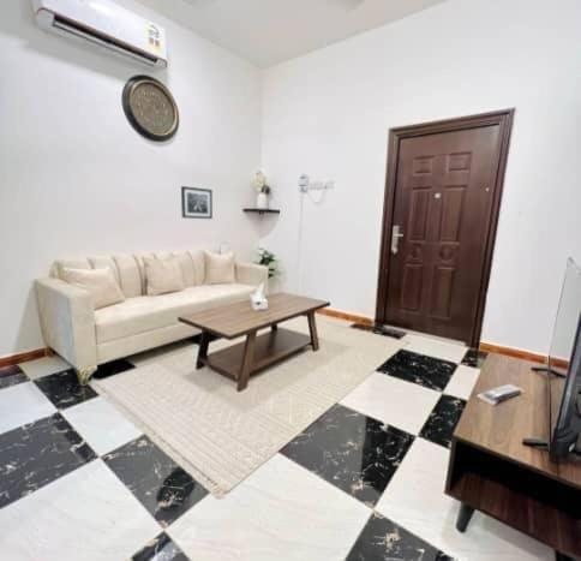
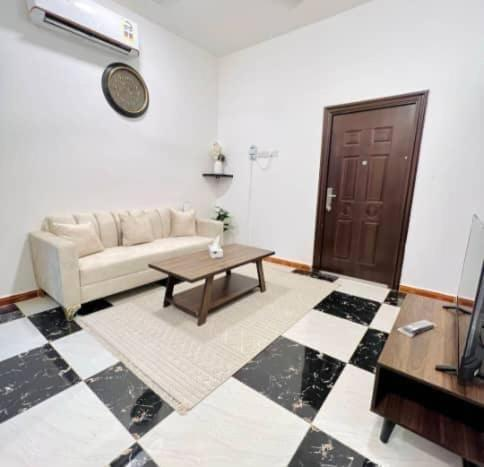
- wall art [180,185,214,220]
